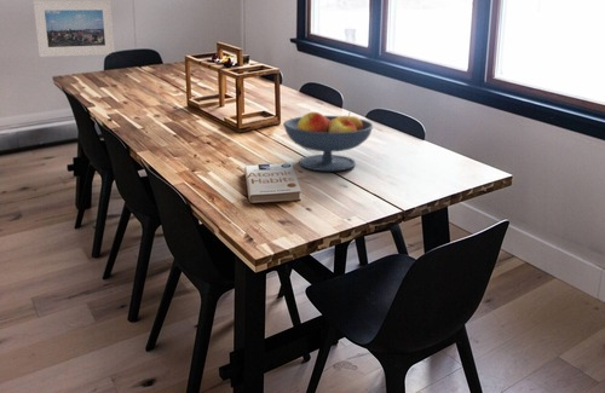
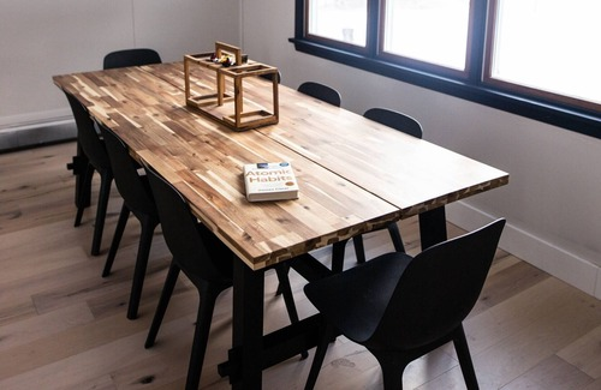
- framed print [33,0,116,58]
- fruit bowl [282,111,375,172]
